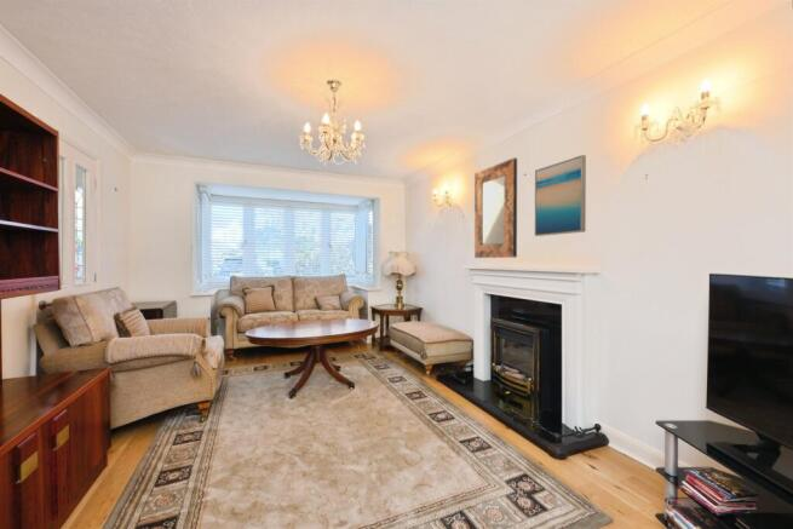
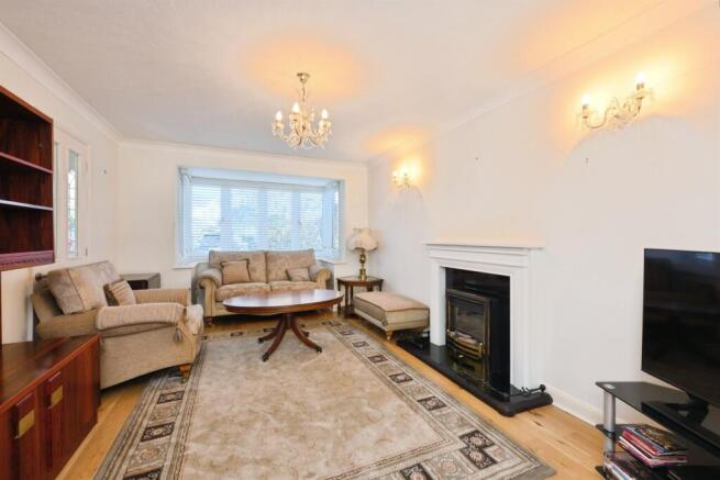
- wall art [534,154,587,237]
- home mirror [473,156,518,259]
